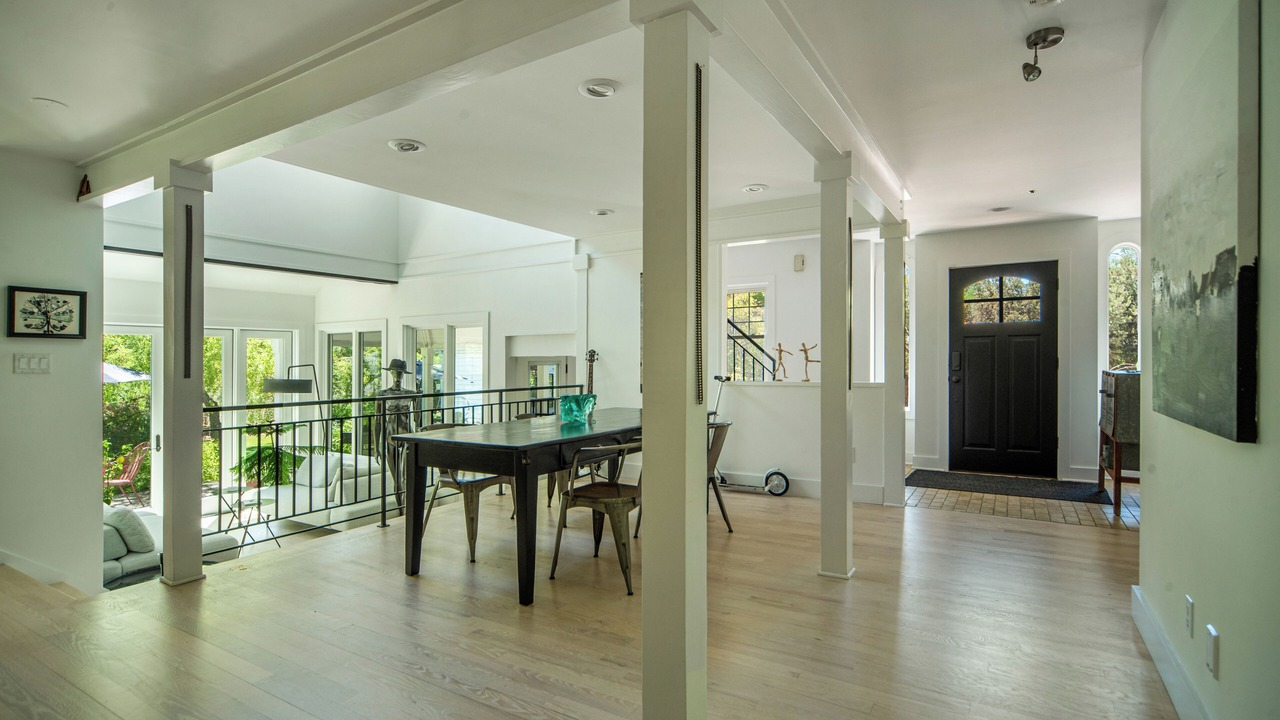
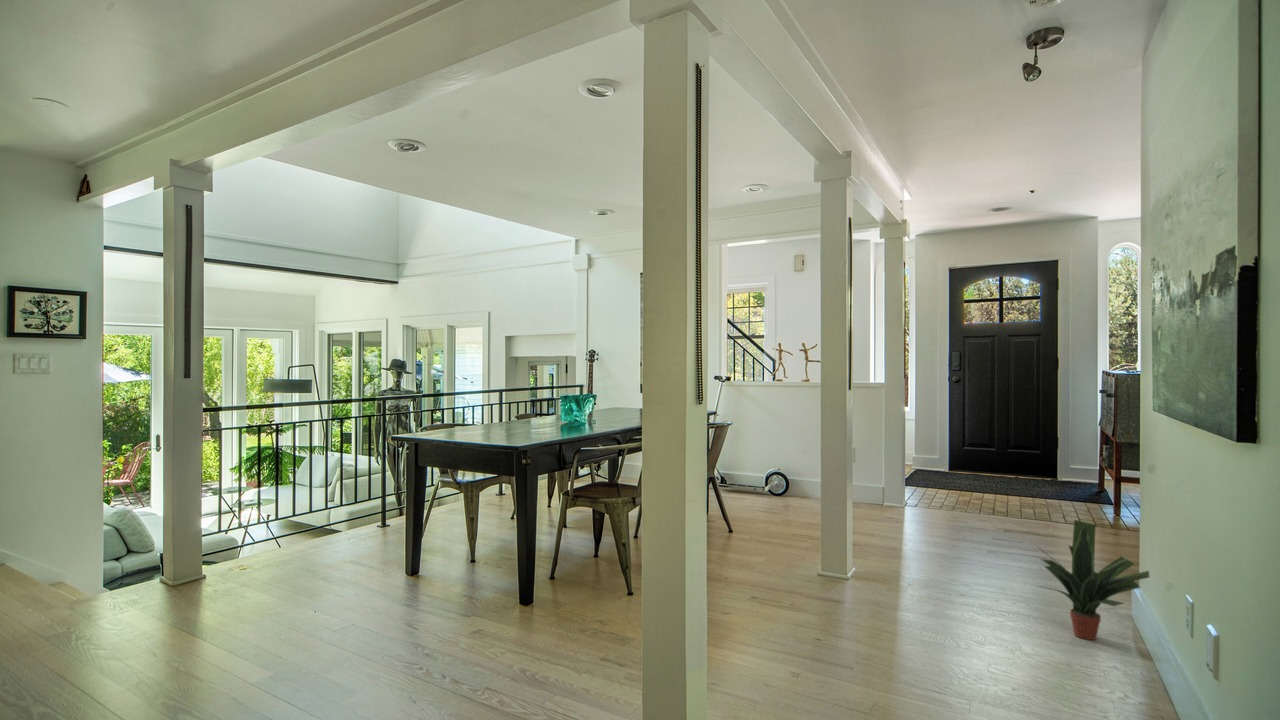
+ potted plant [1036,519,1150,641]
